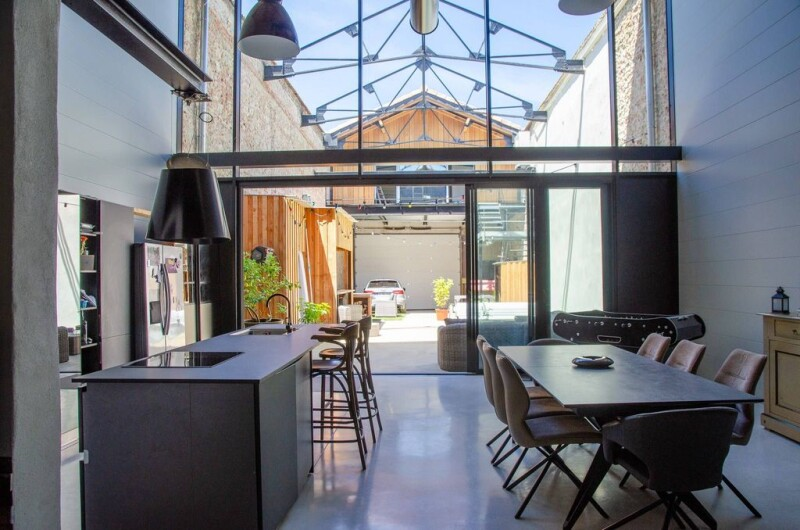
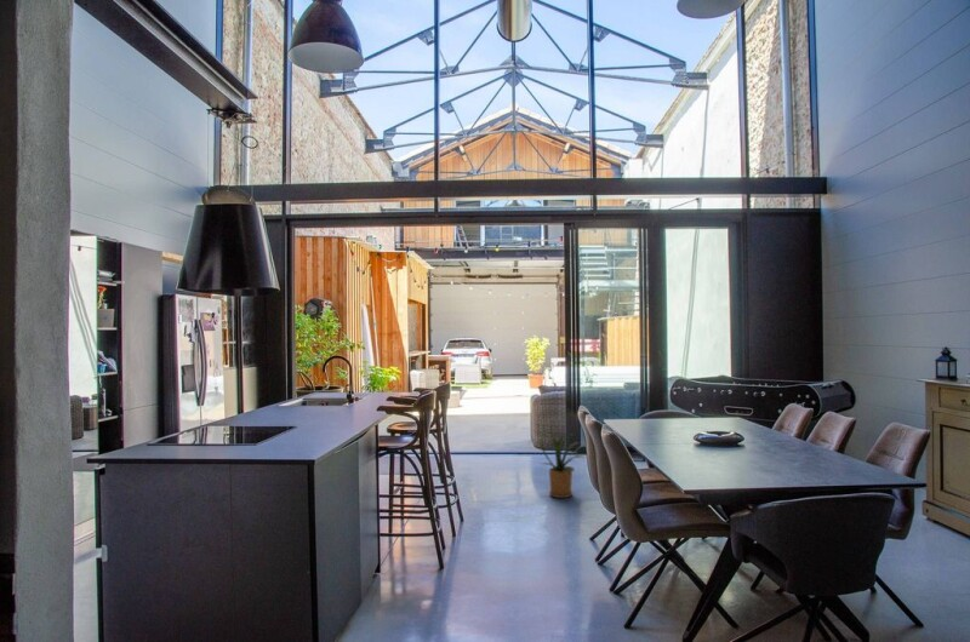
+ house plant [540,432,586,499]
